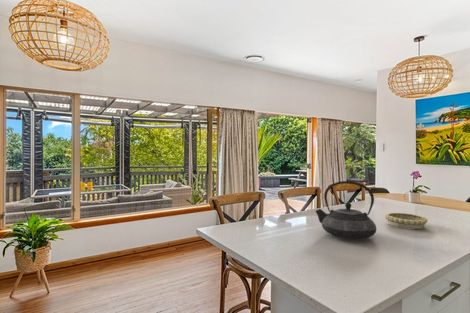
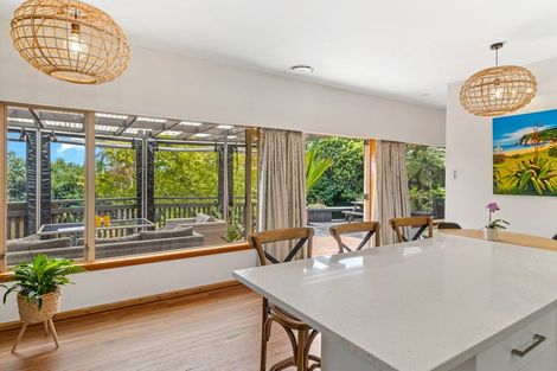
- teapot [315,180,377,240]
- decorative bowl [384,212,428,230]
